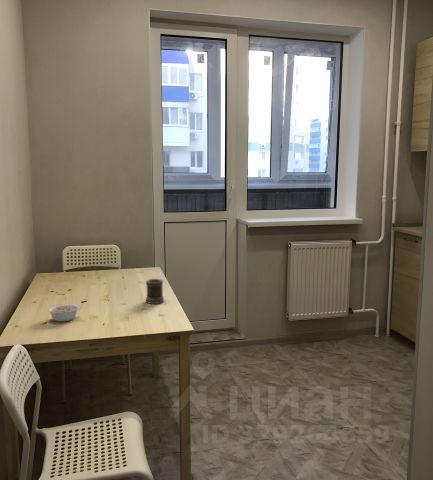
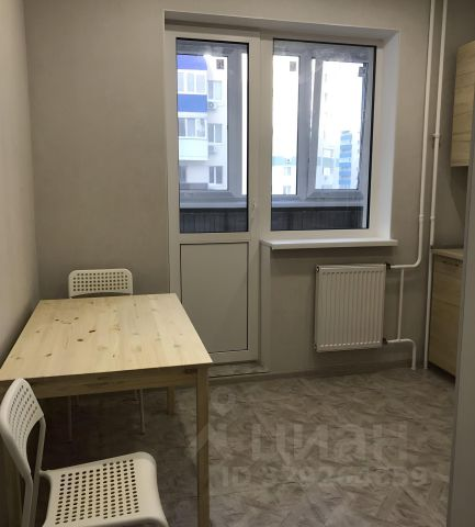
- legume [46,303,84,322]
- mug [145,278,165,305]
